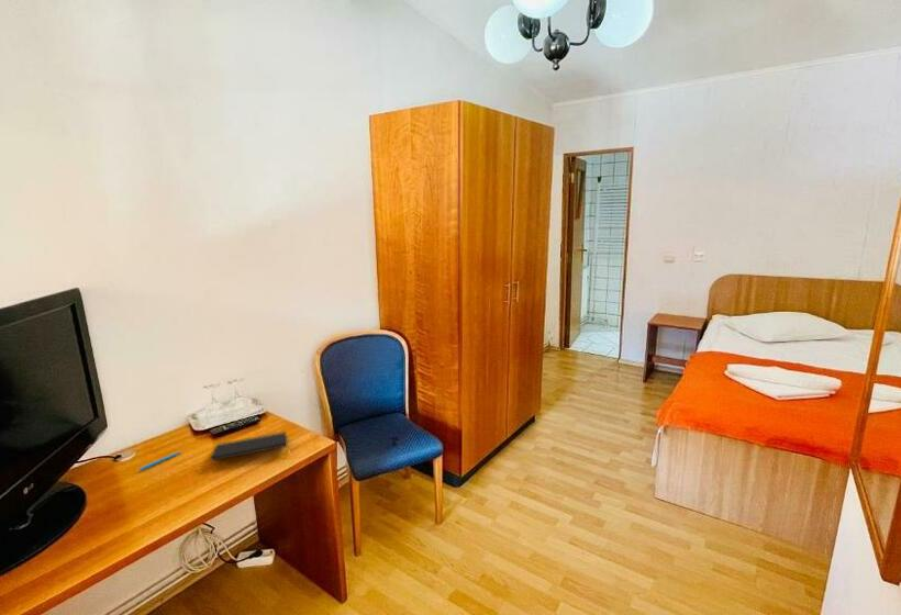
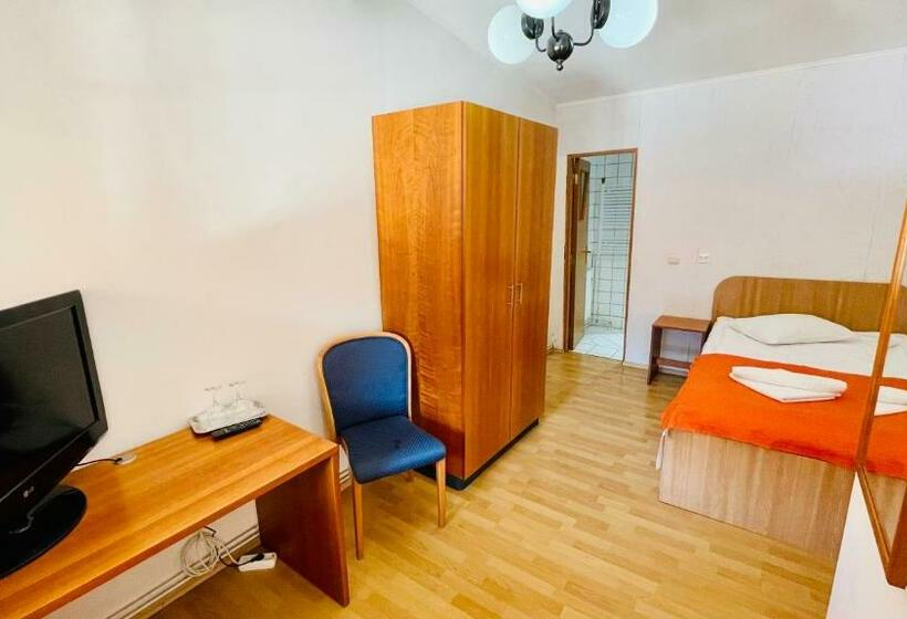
- pen [136,450,182,472]
- notepad [210,431,290,462]
